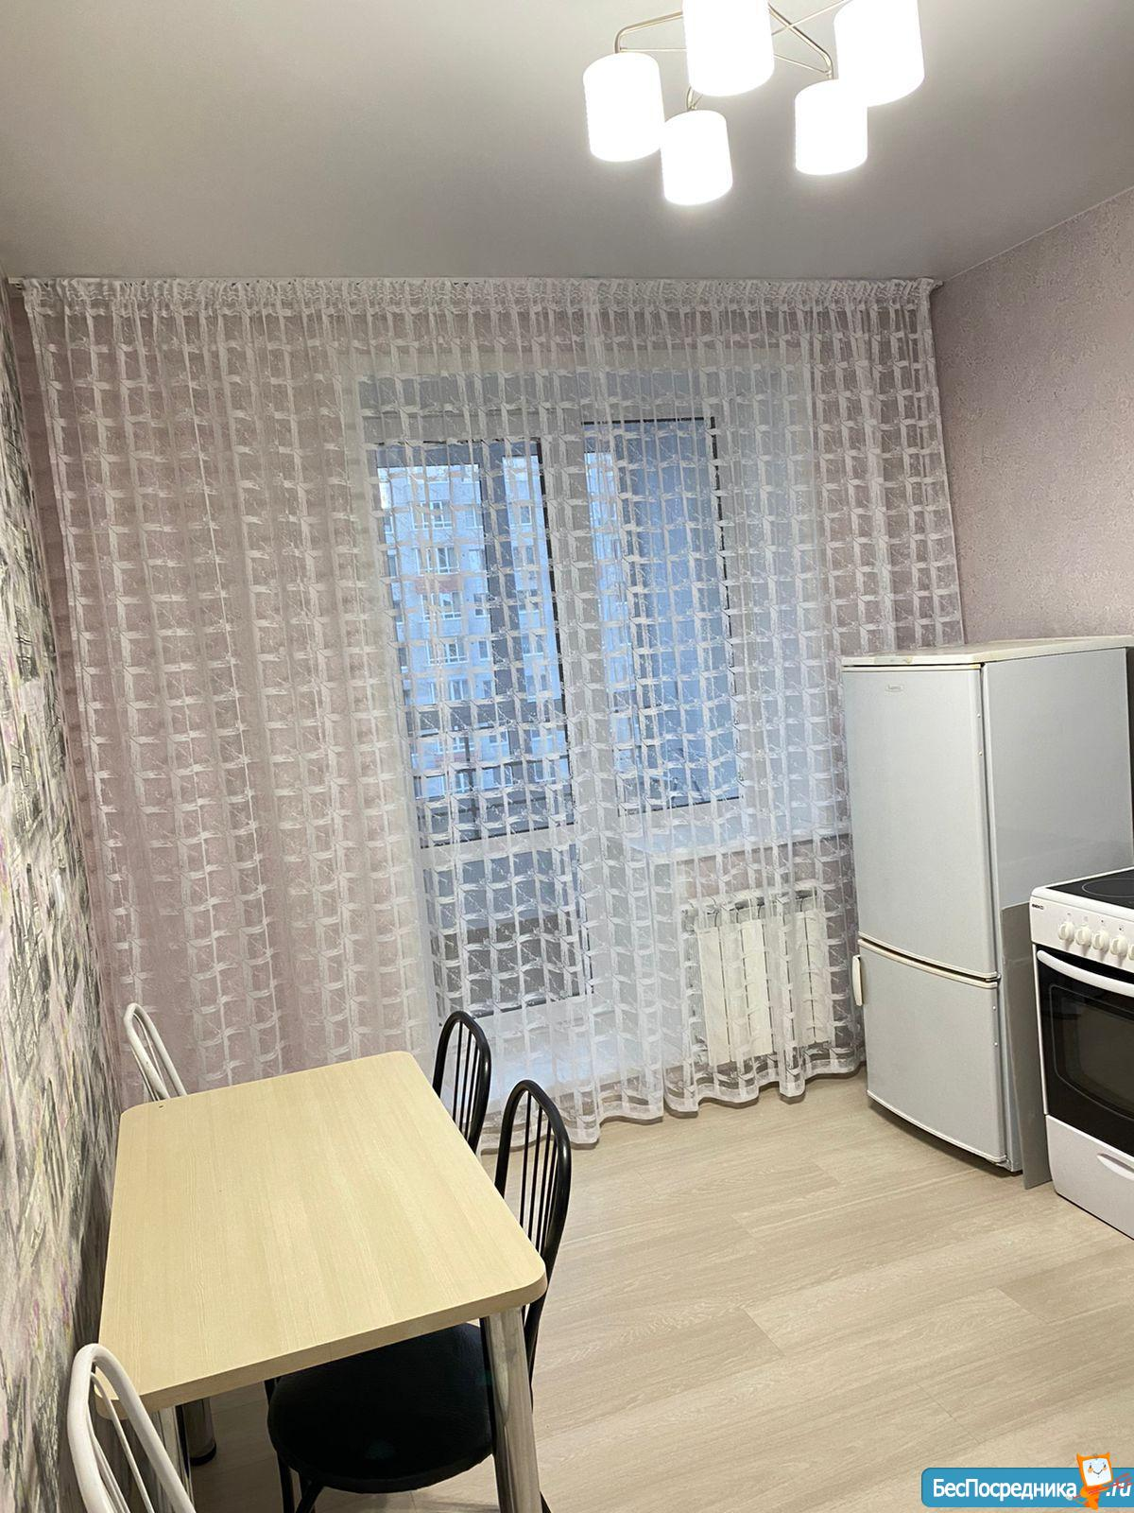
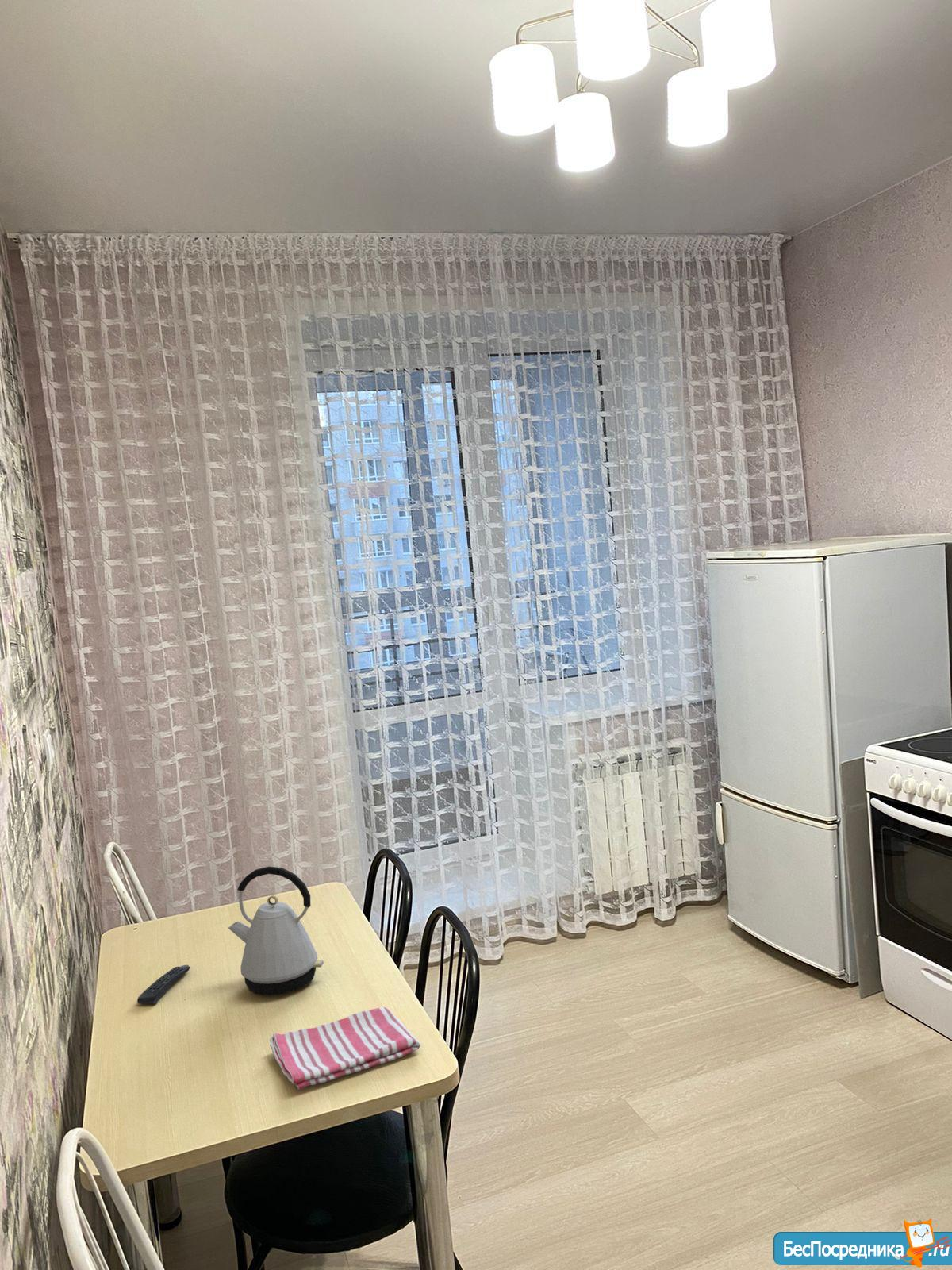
+ remote control [136,964,191,1005]
+ kettle [228,865,324,996]
+ dish towel [269,1006,421,1091]
